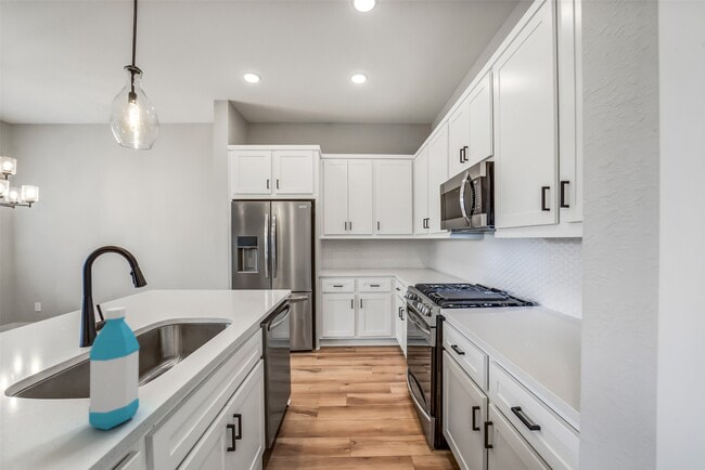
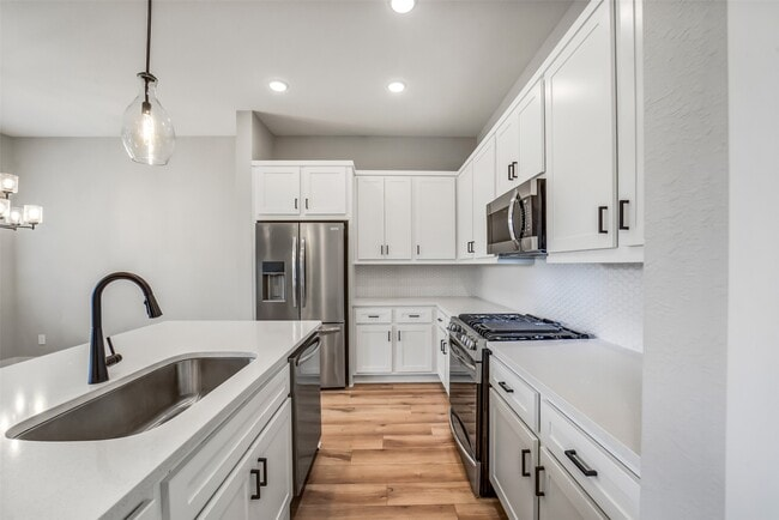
- water bottle [88,306,141,431]
